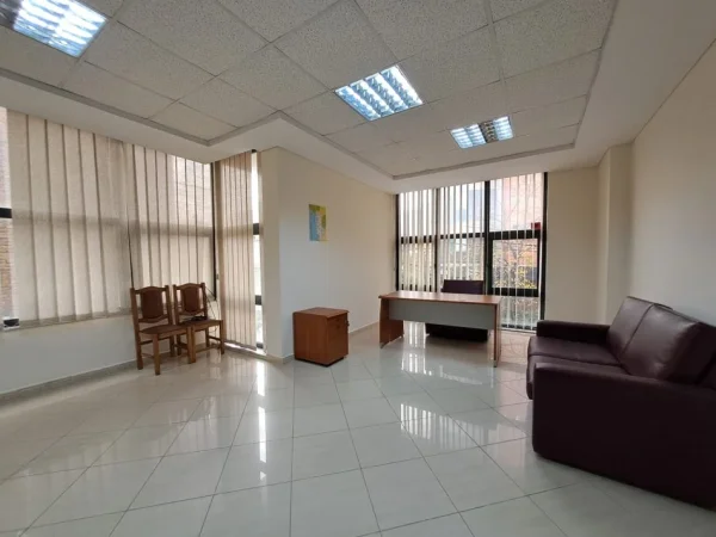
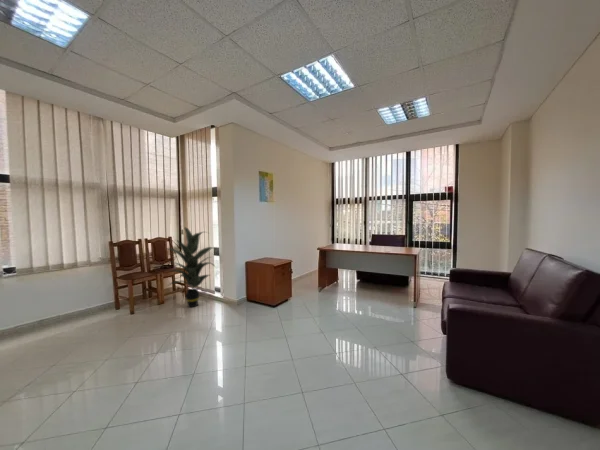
+ indoor plant [167,226,218,308]
